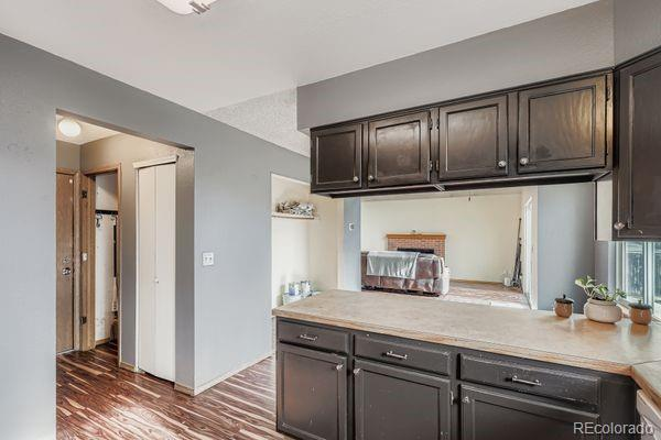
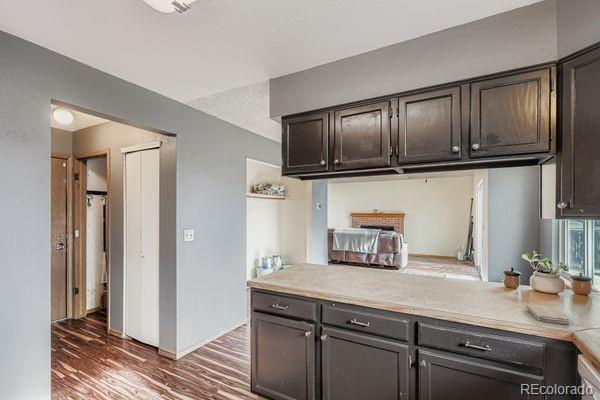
+ washcloth [524,303,571,325]
